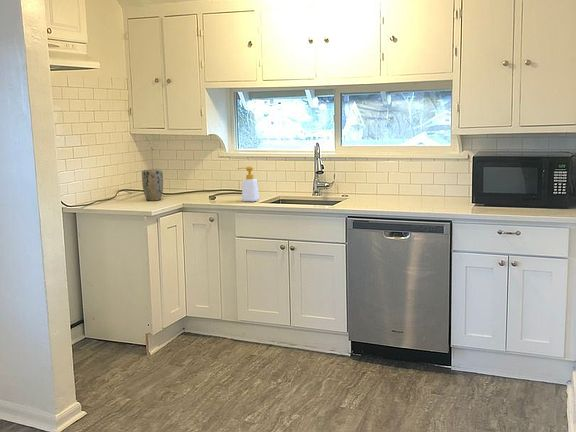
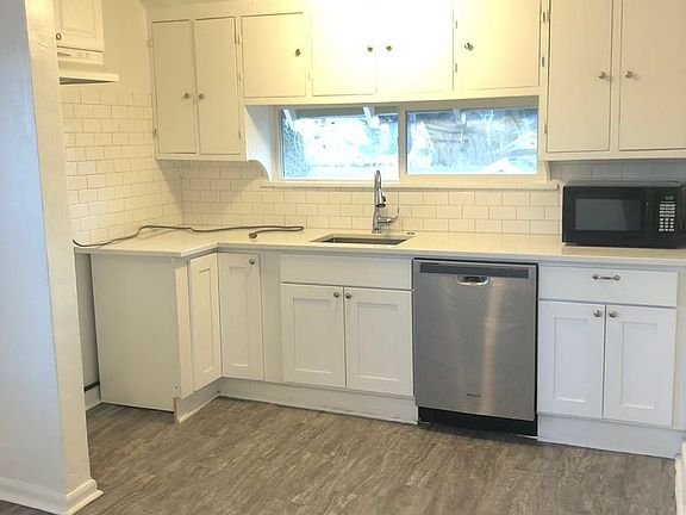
- soap bottle [237,166,260,203]
- plant pot [141,168,164,202]
